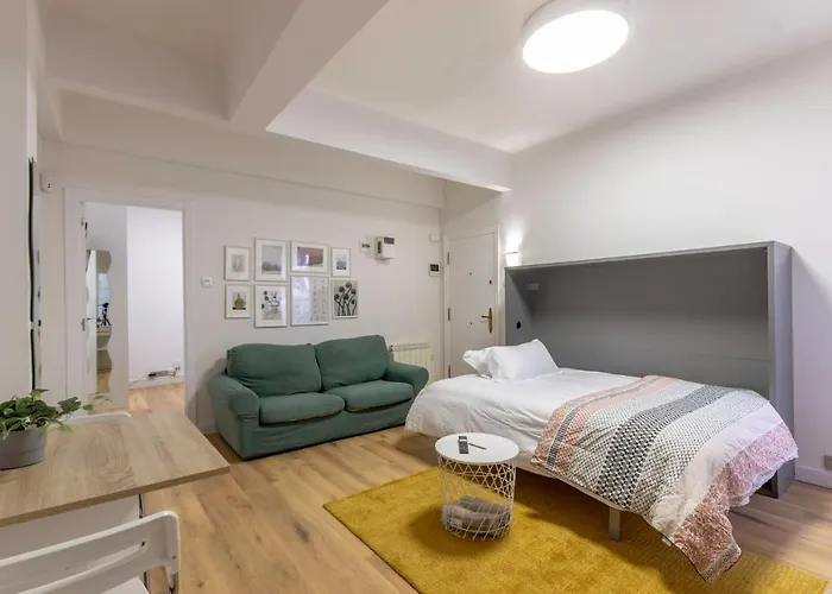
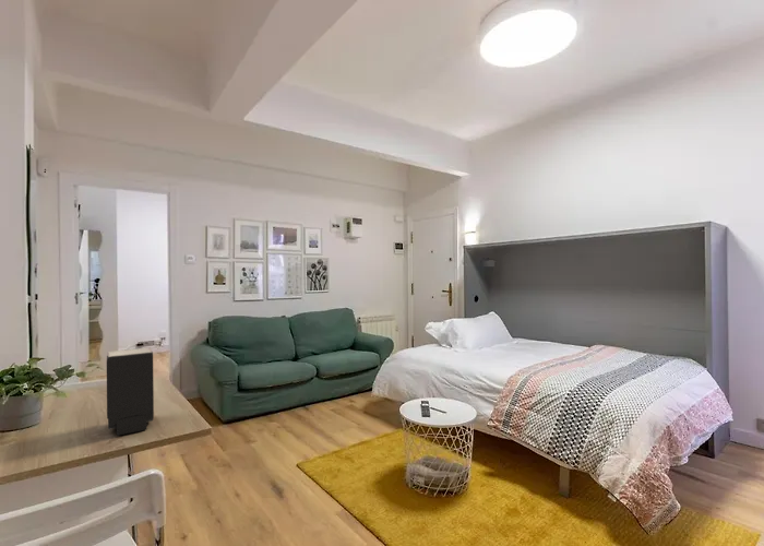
+ speaker [106,346,155,437]
